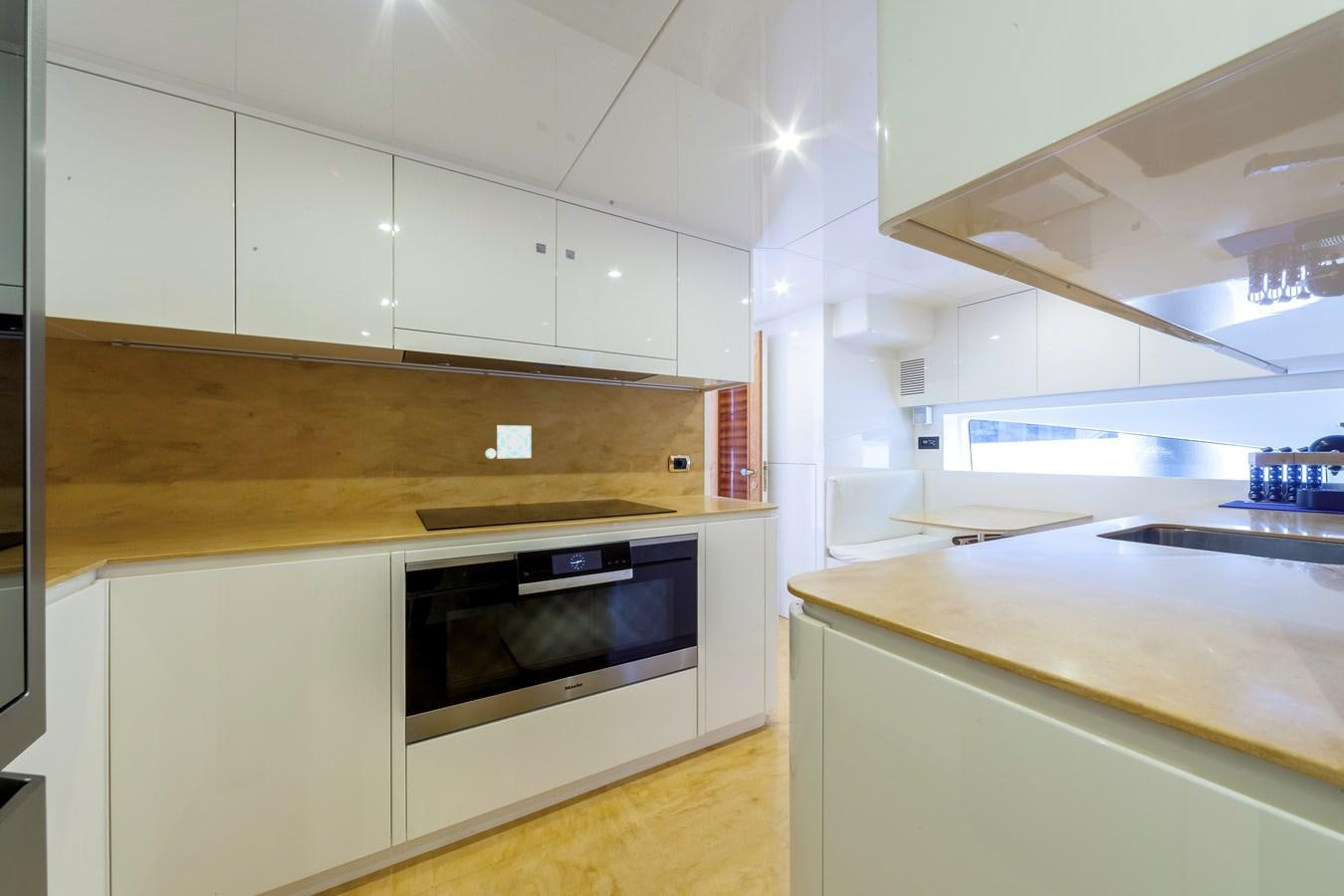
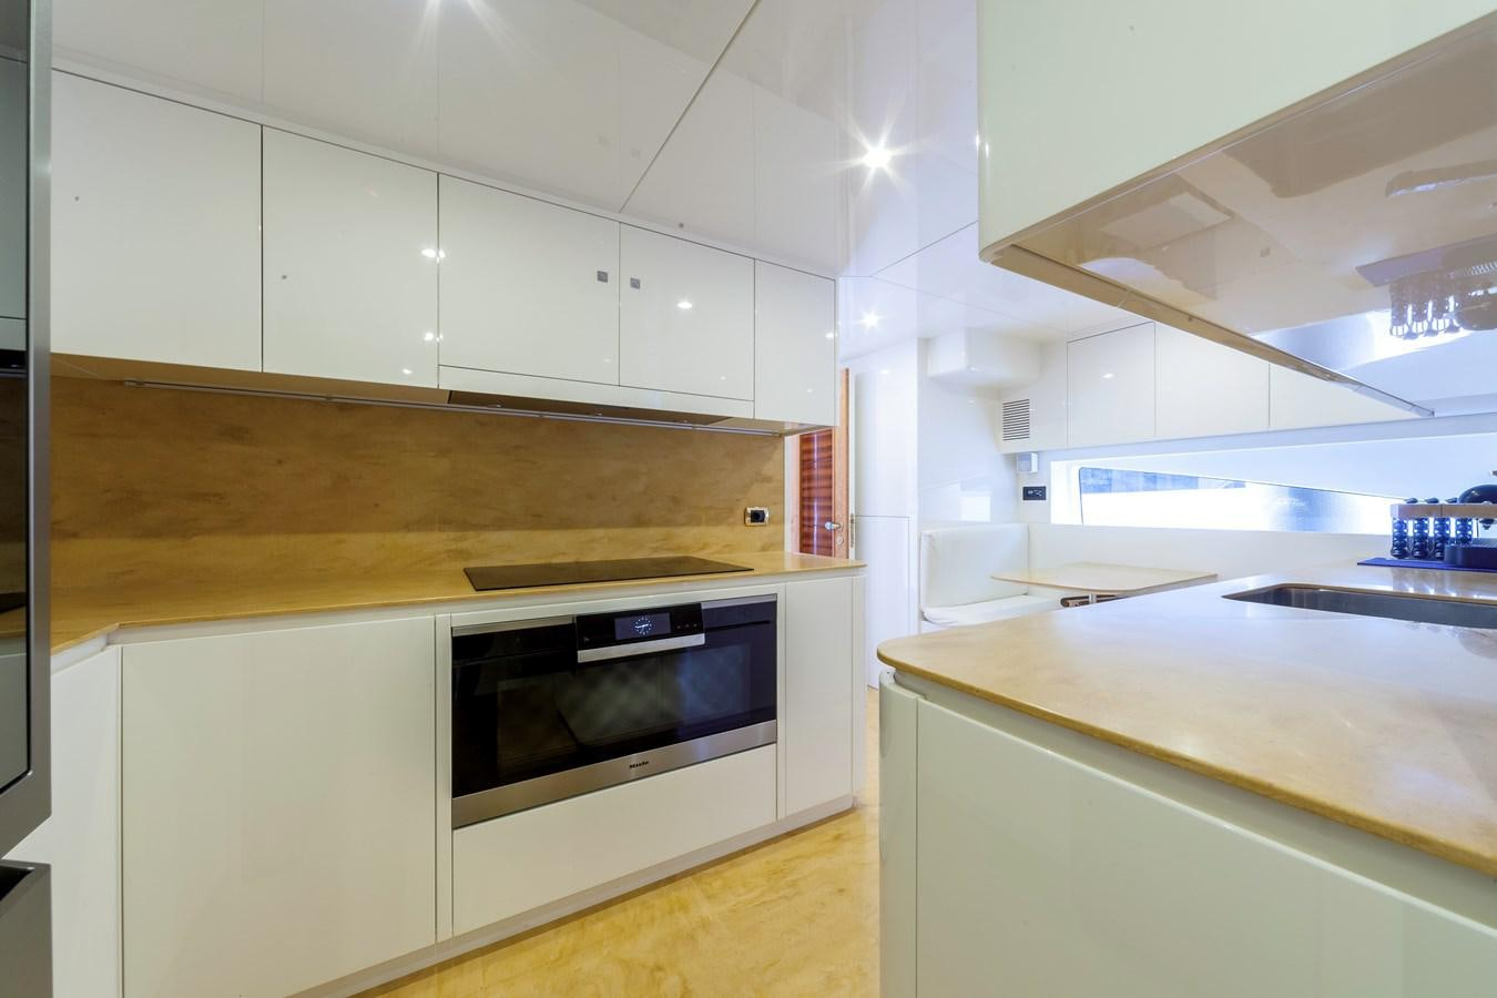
- decorative tile [485,424,533,460]
